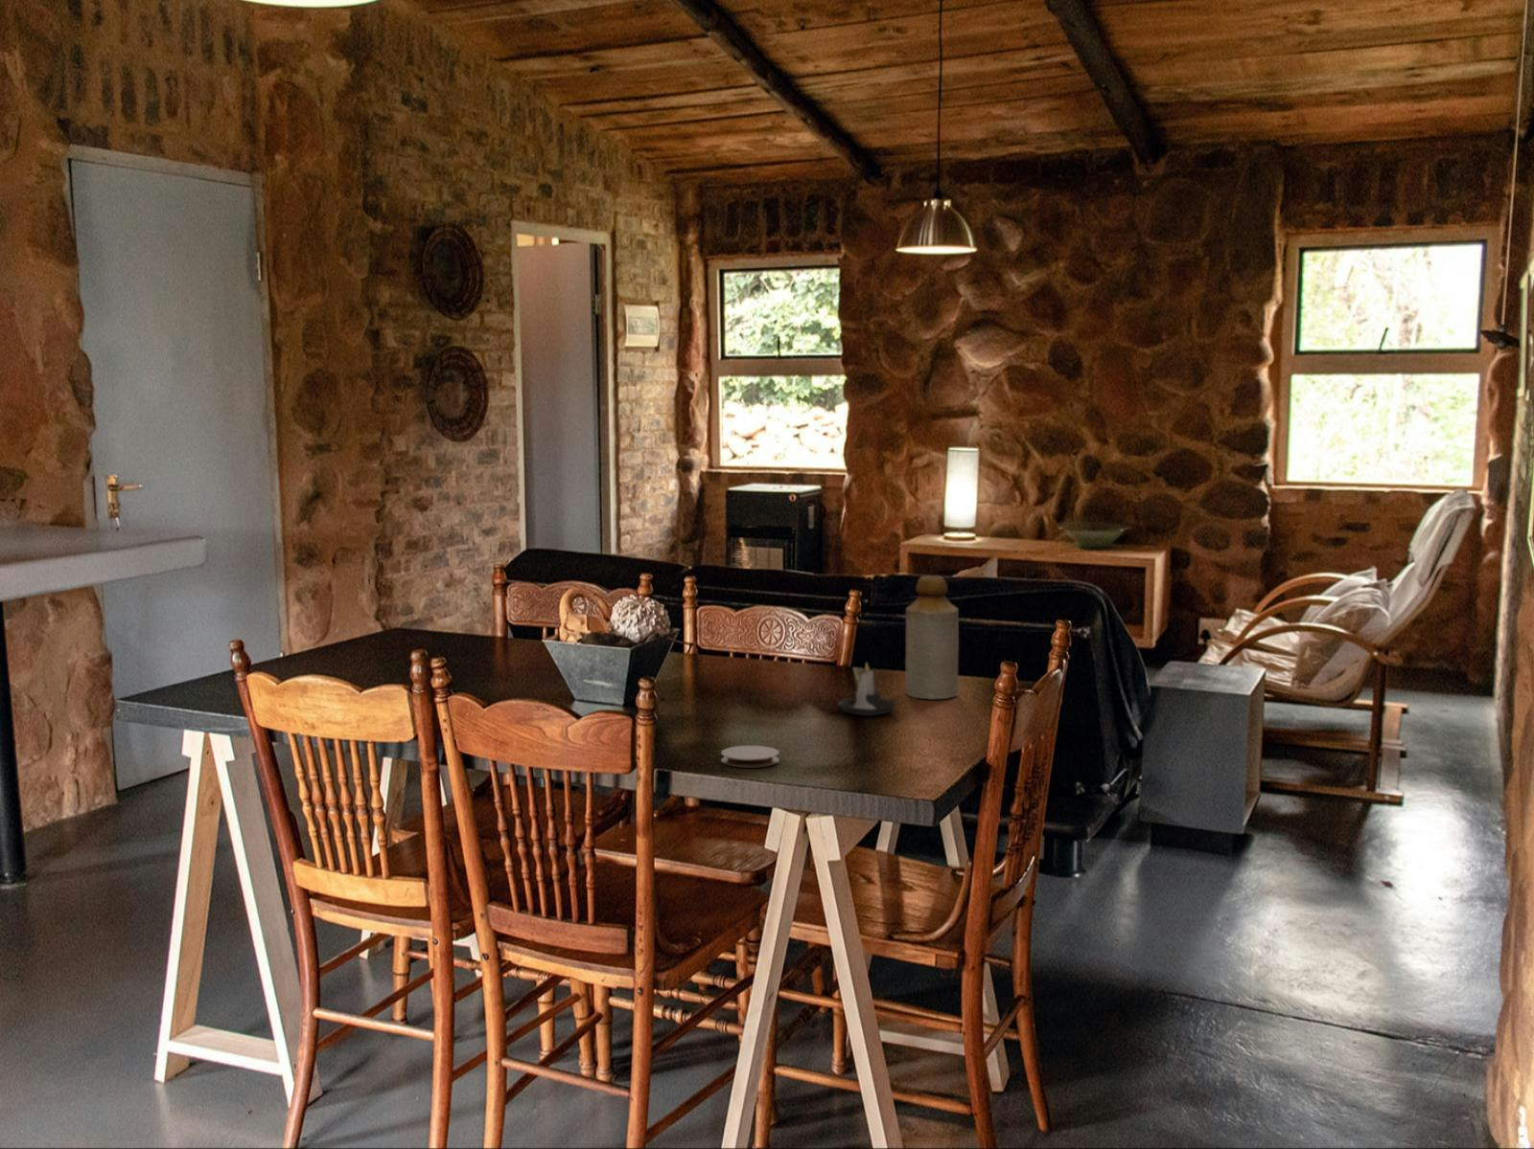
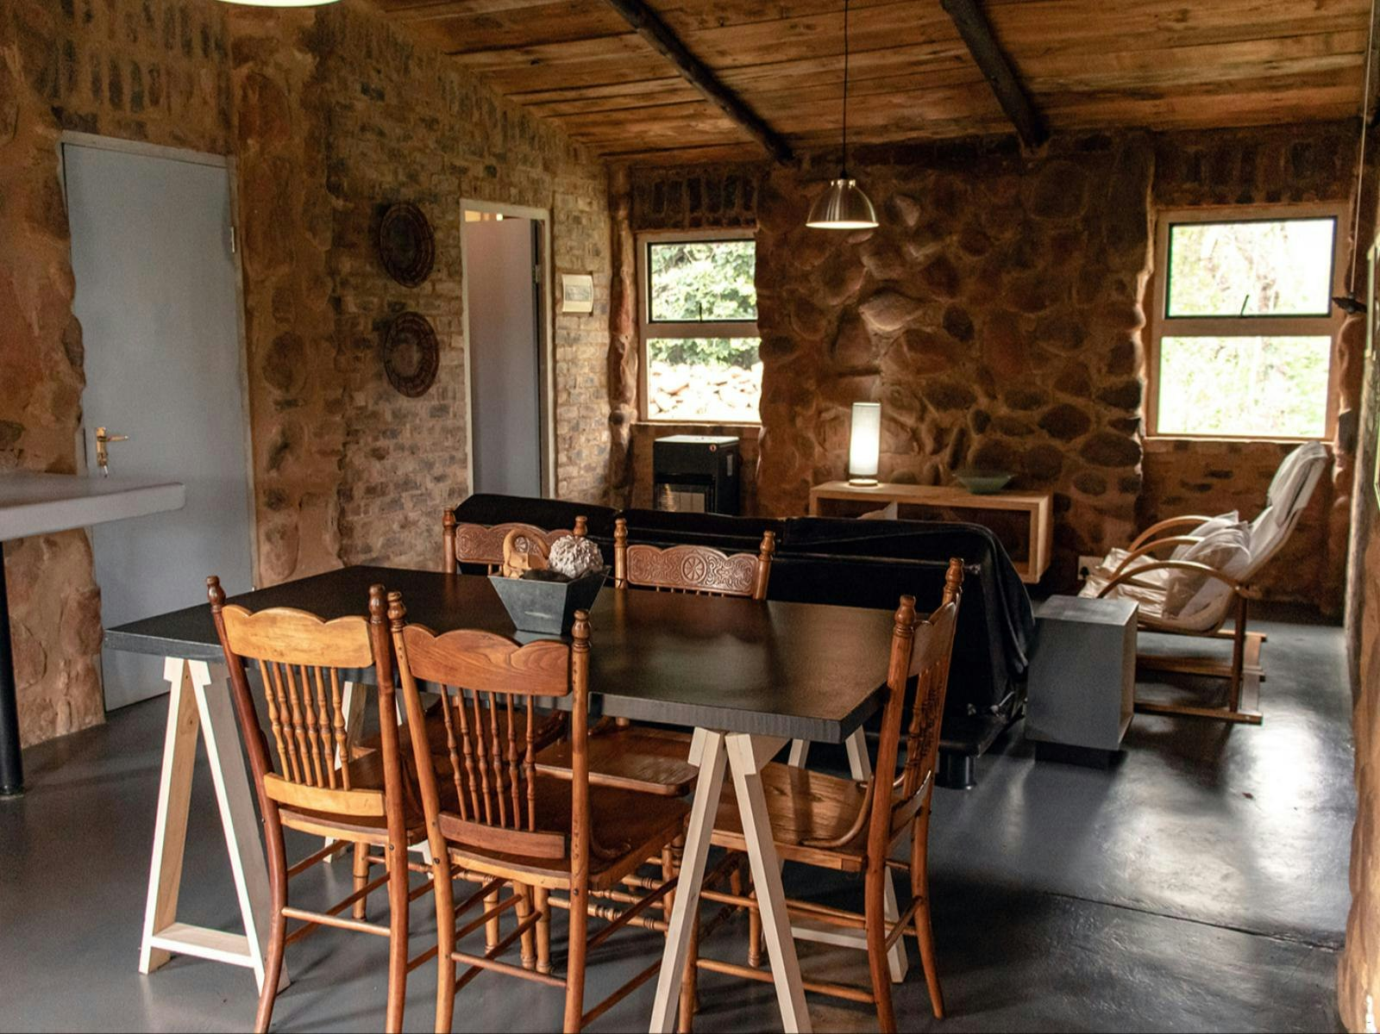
- coaster [720,745,780,769]
- bottle [905,574,960,700]
- candle [837,661,899,716]
